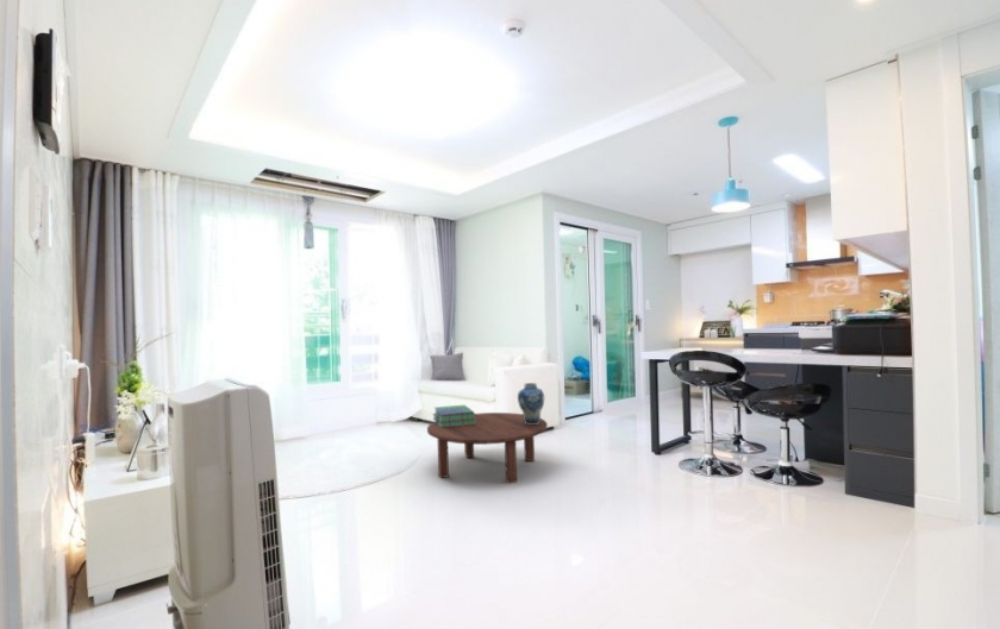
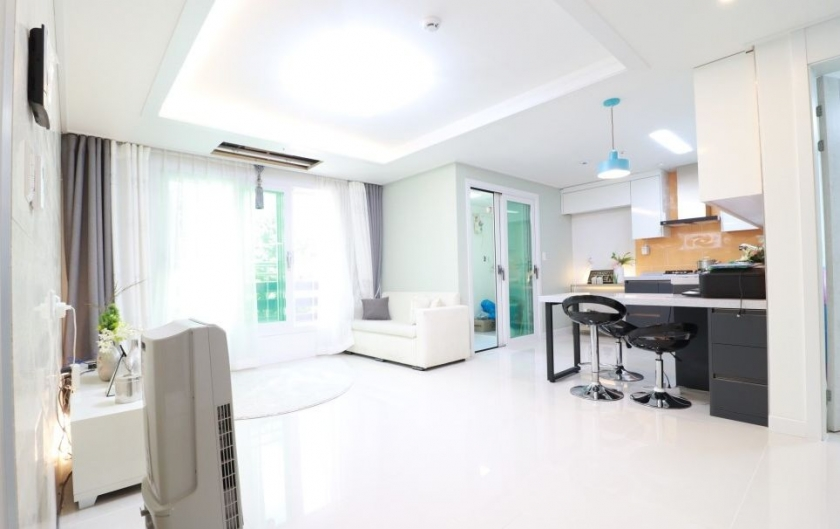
- coffee table [426,411,549,485]
- vase [517,382,545,424]
- stack of books [431,404,476,427]
